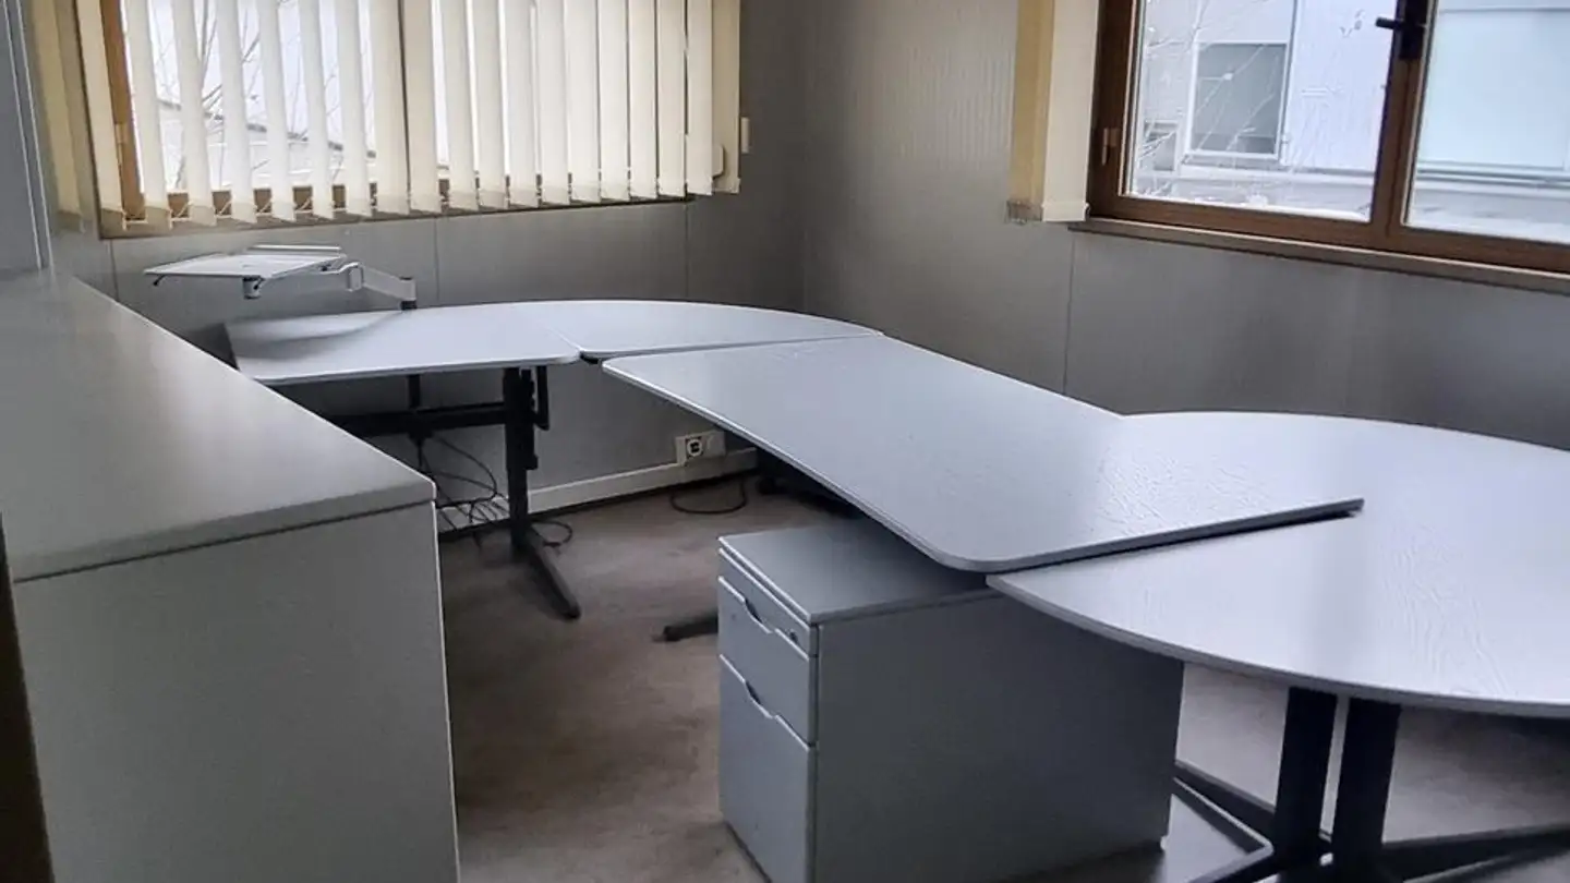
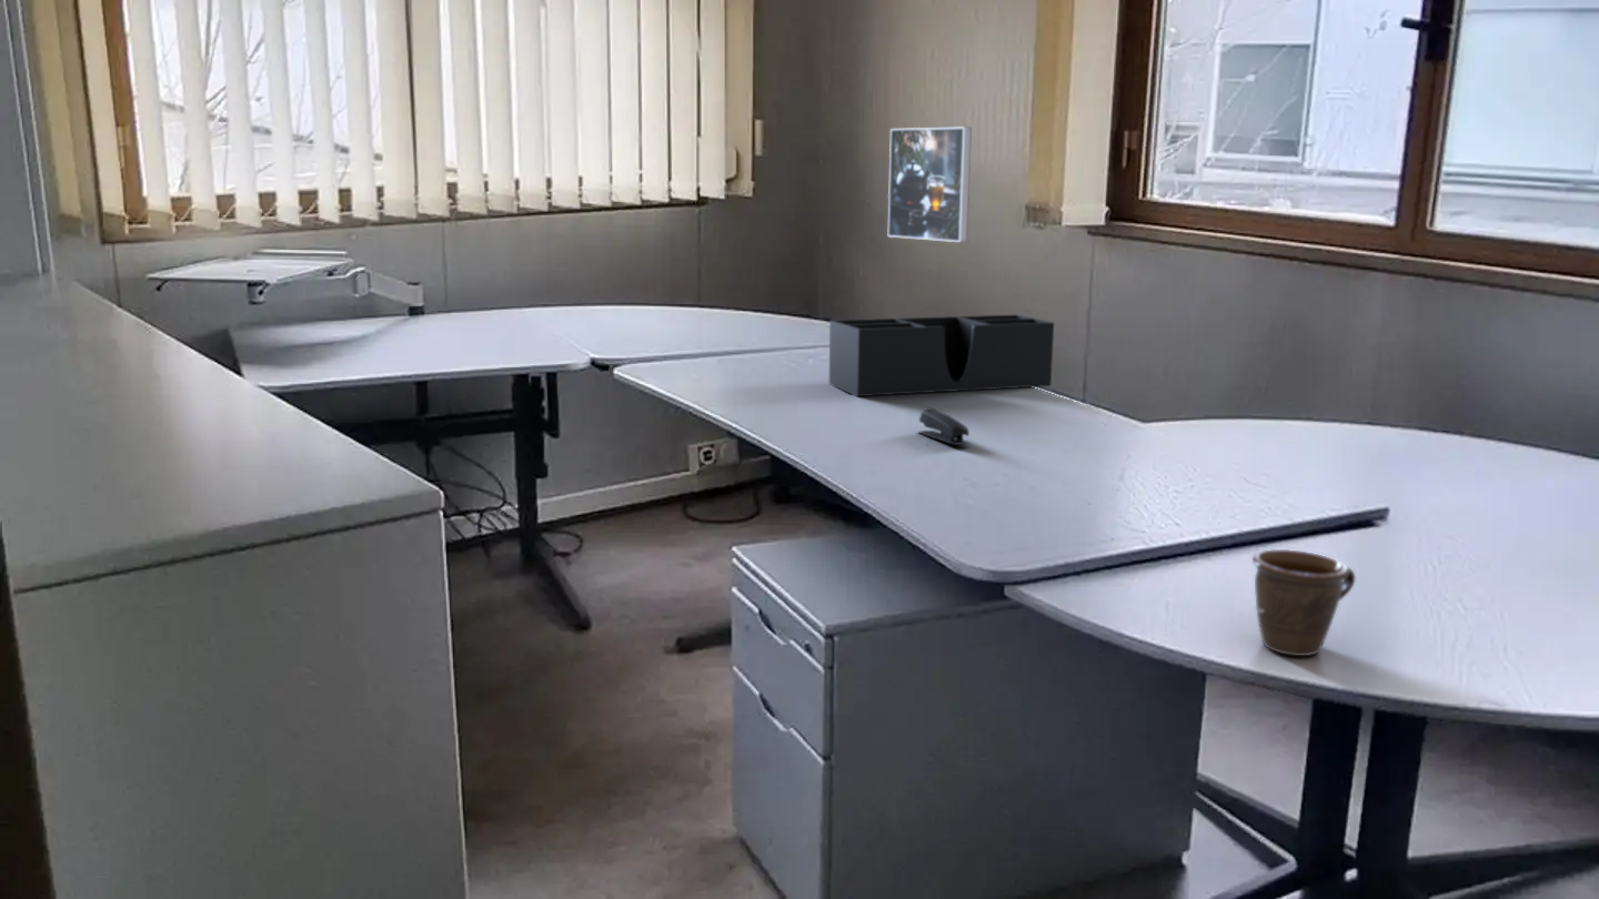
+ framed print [887,125,973,243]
+ stapler [917,406,971,446]
+ desk organizer [828,313,1055,397]
+ mug [1251,548,1356,657]
